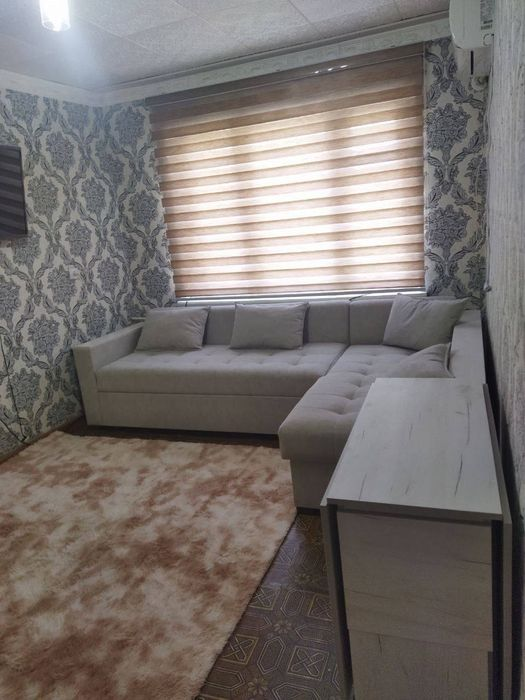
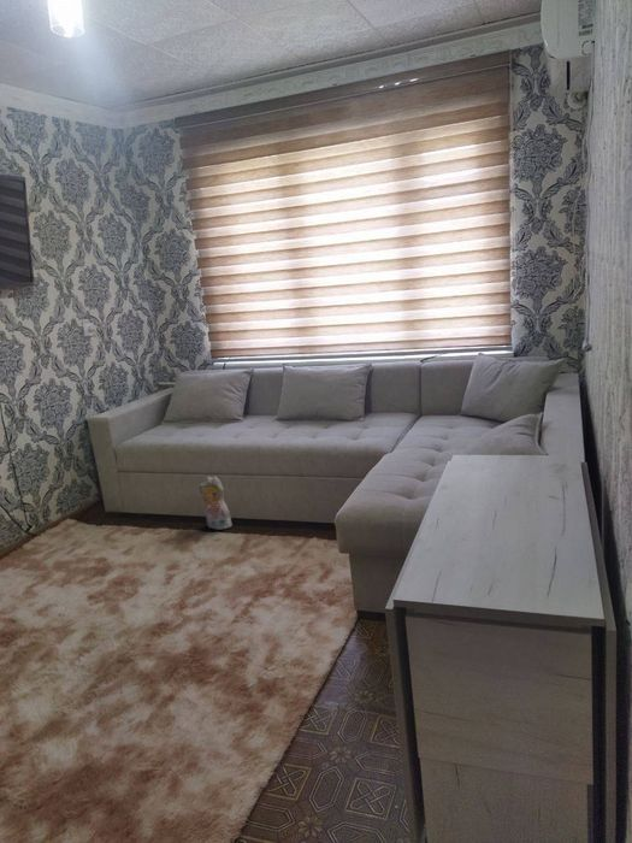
+ plush toy [197,476,234,531]
